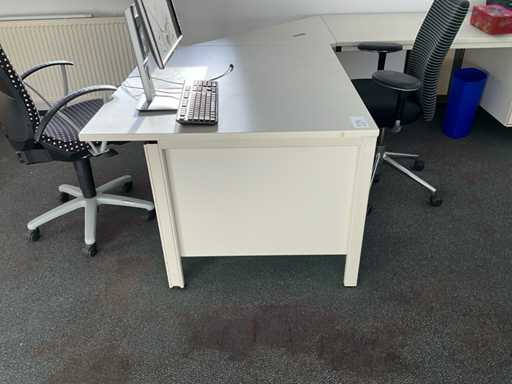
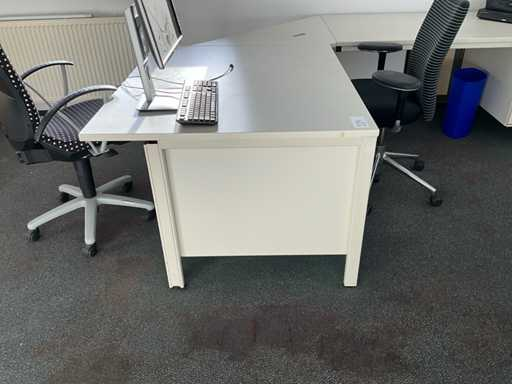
- tissue box [469,4,512,36]
